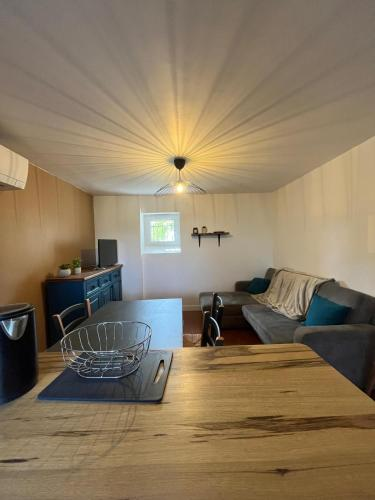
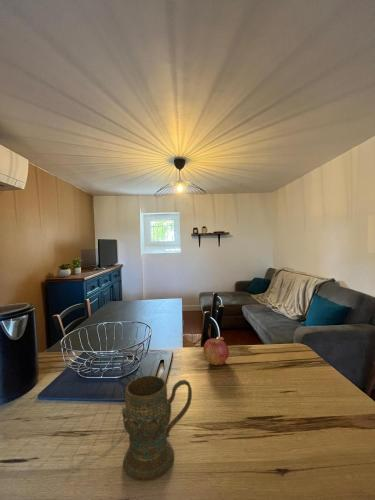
+ mug [121,375,193,481]
+ apple [203,338,230,367]
